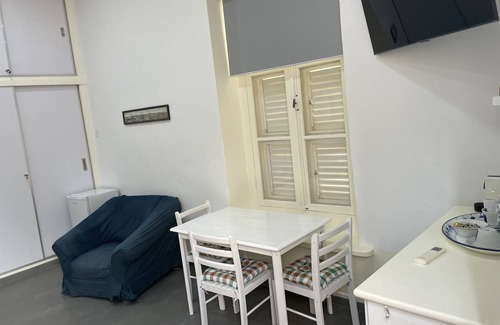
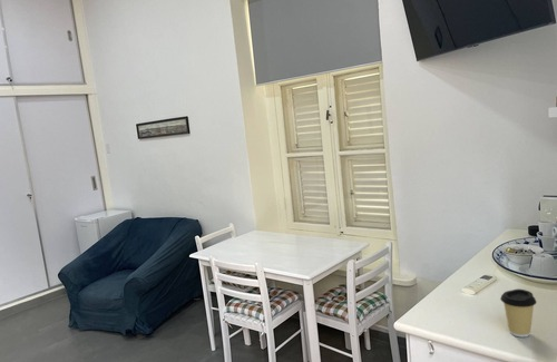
+ coffee cup [499,288,538,339]
